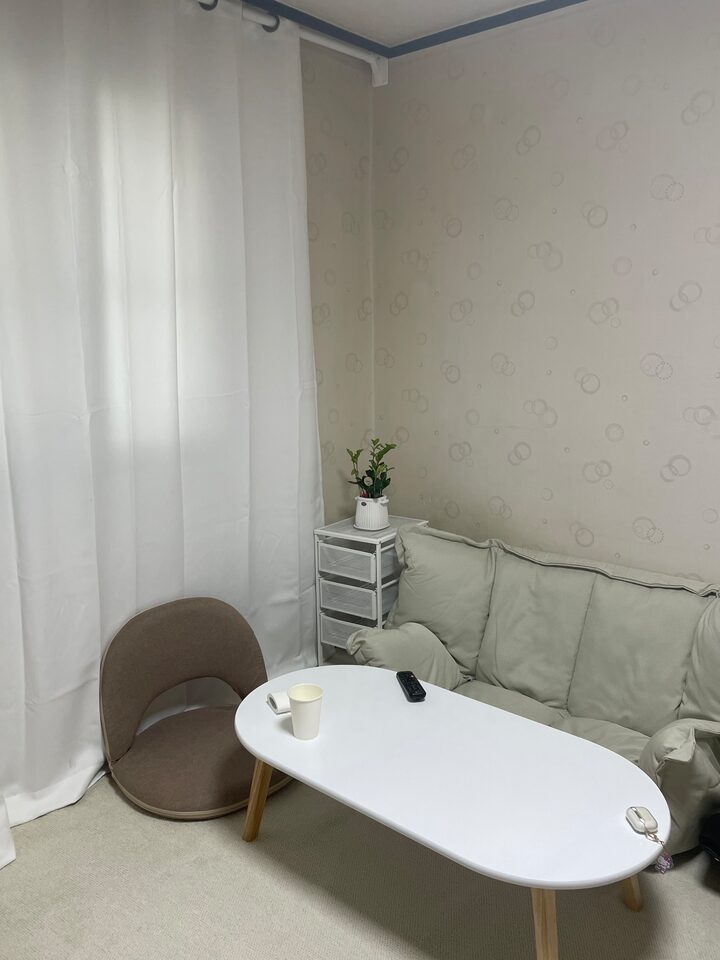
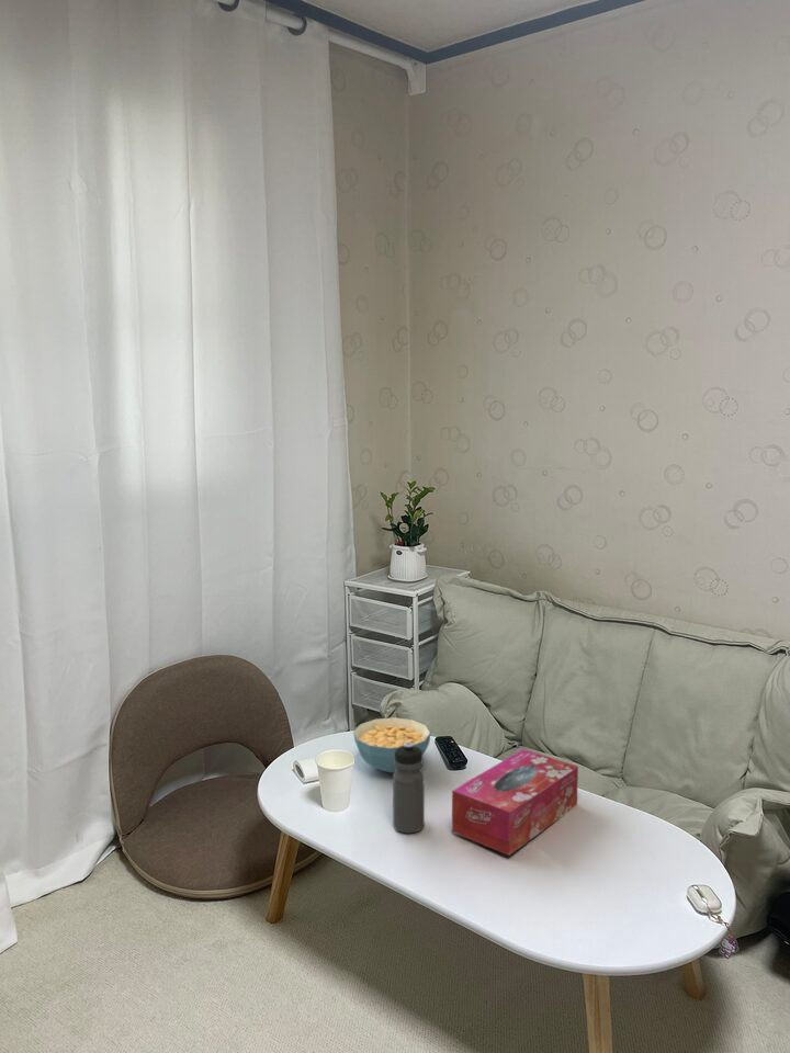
+ water bottle [392,743,426,834]
+ cereal bowl [352,716,432,773]
+ tissue box [451,748,579,857]
